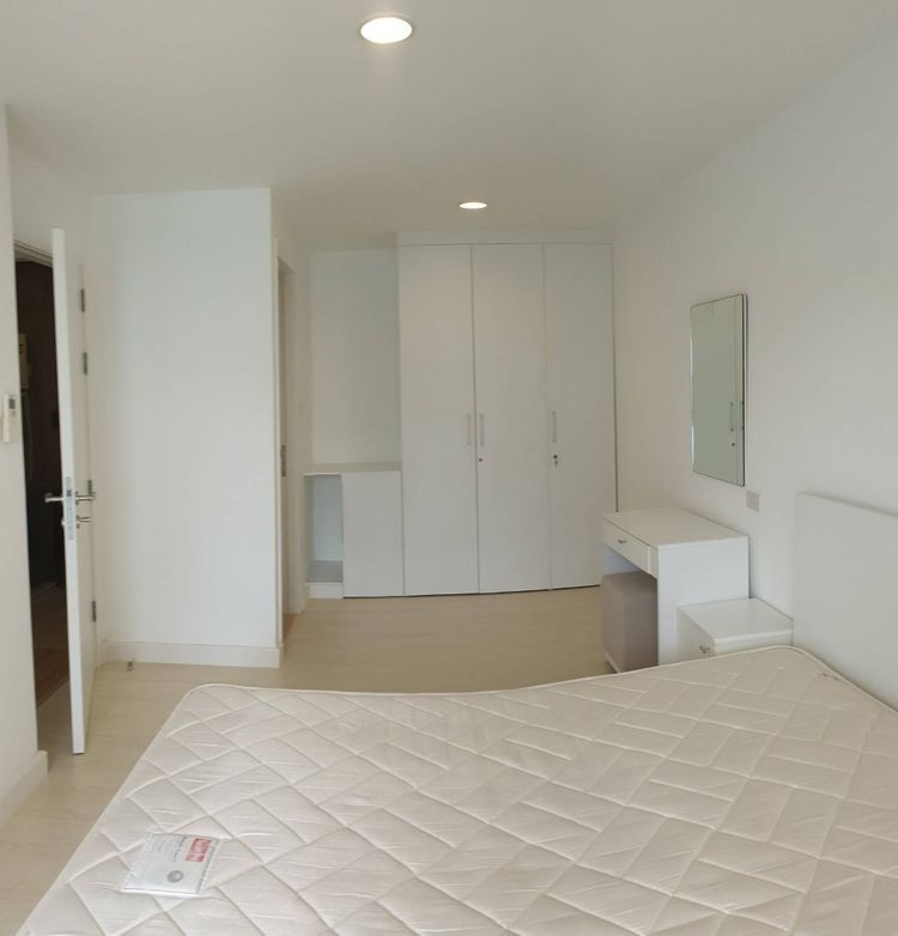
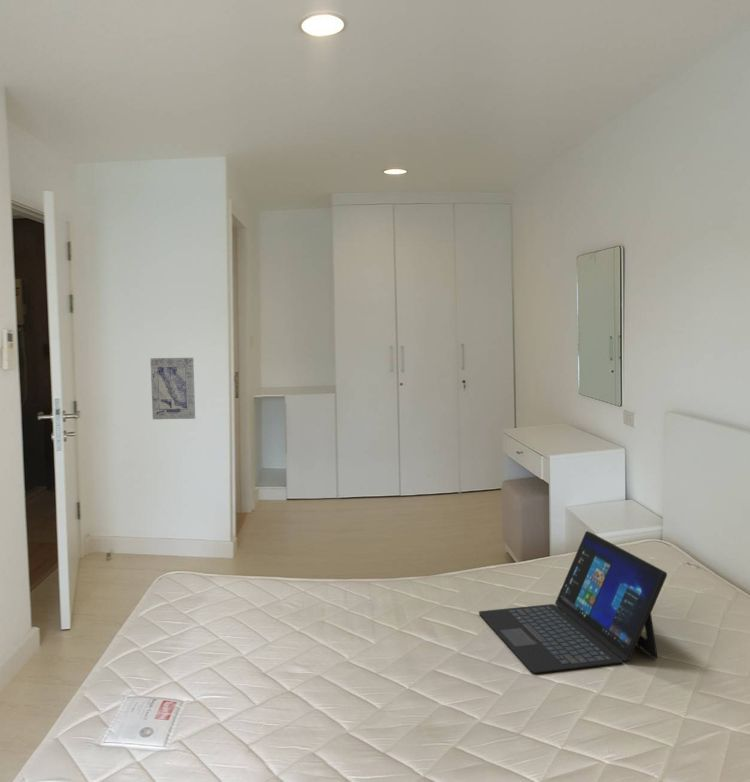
+ wall art [149,357,196,420]
+ laptop [478,530,668,674]
